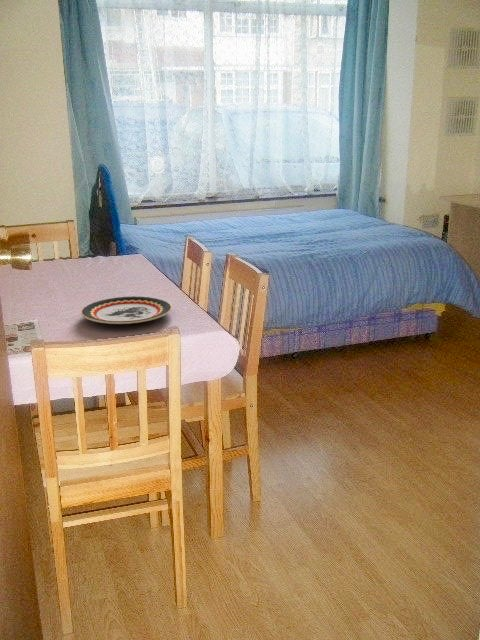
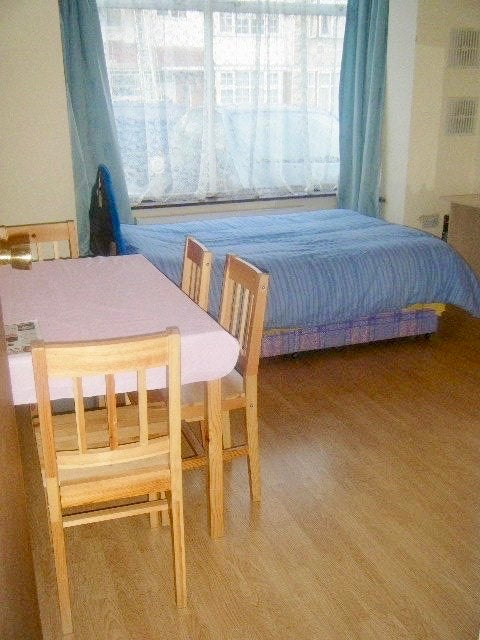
- plate [80,295,173,325]
